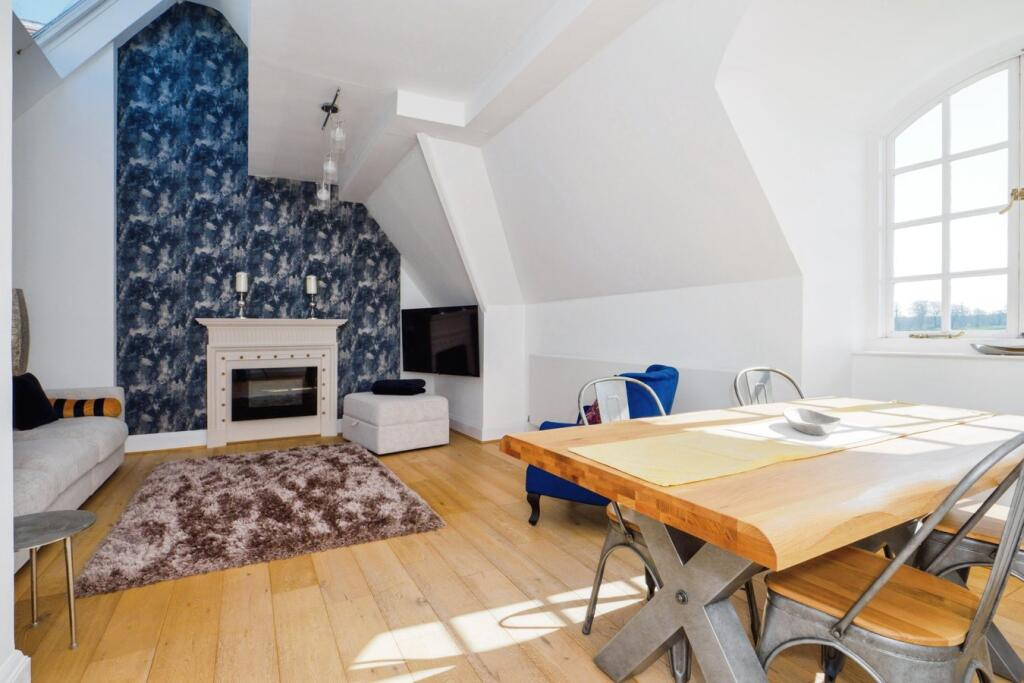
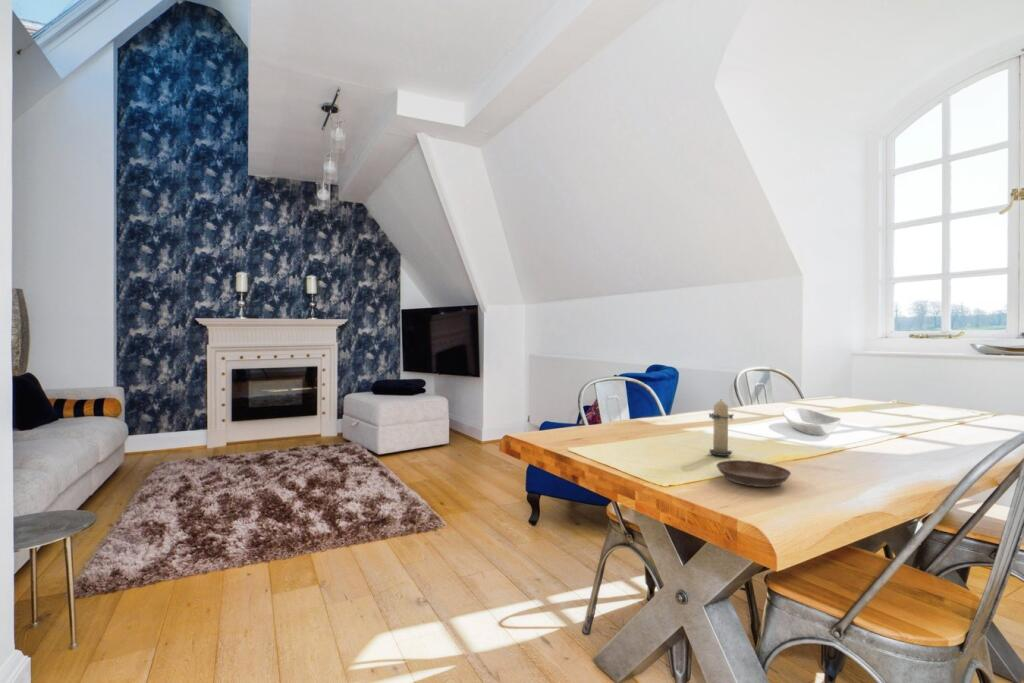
+ saucer [715,459,792,488]
+ candle [707,400,734,457]
